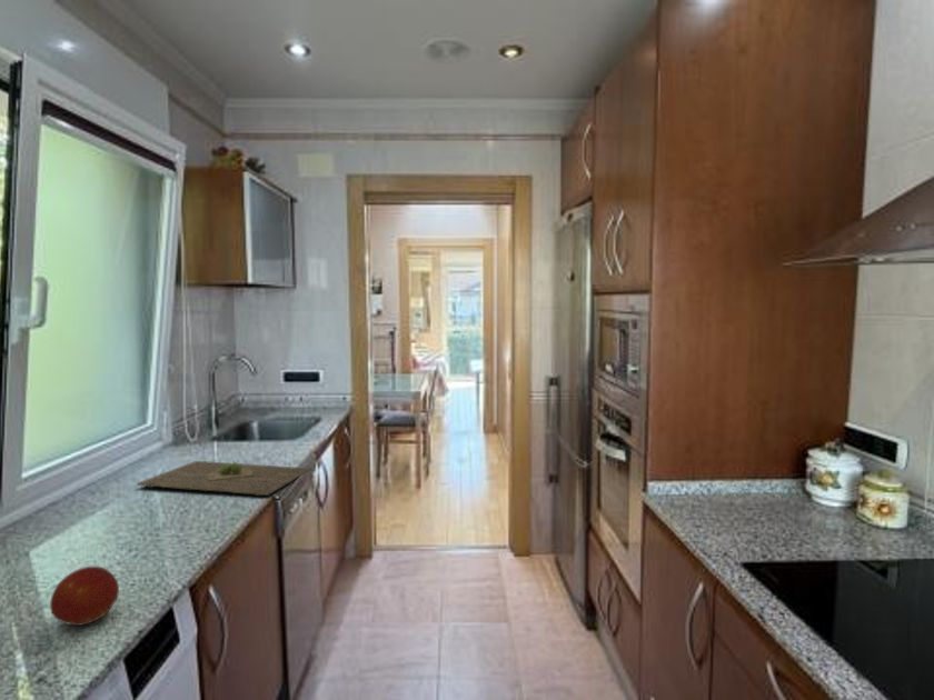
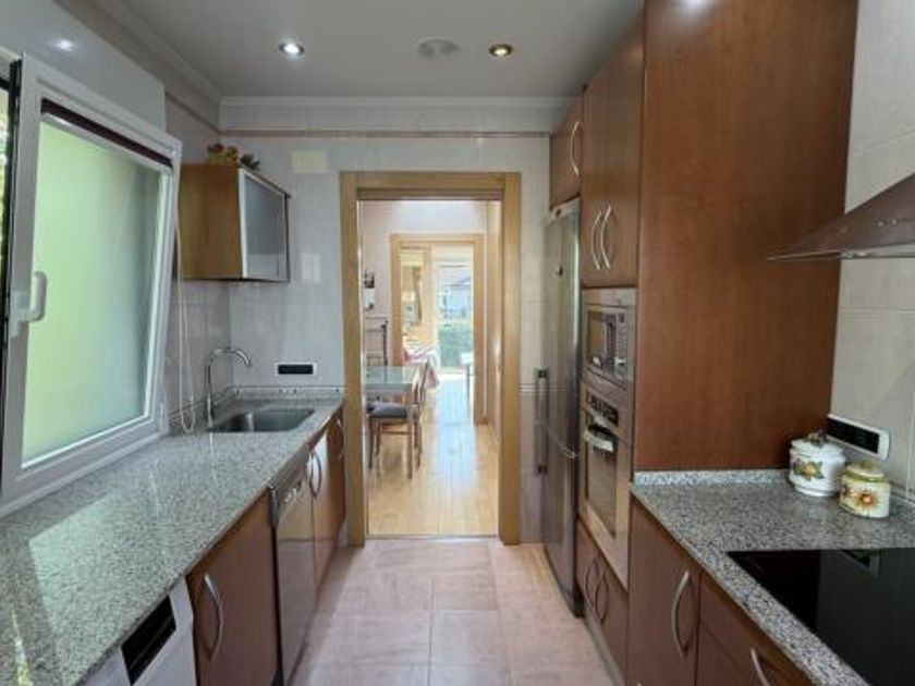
- cutting board [136,460,312,497]
- fruit [49,566,120,627]
